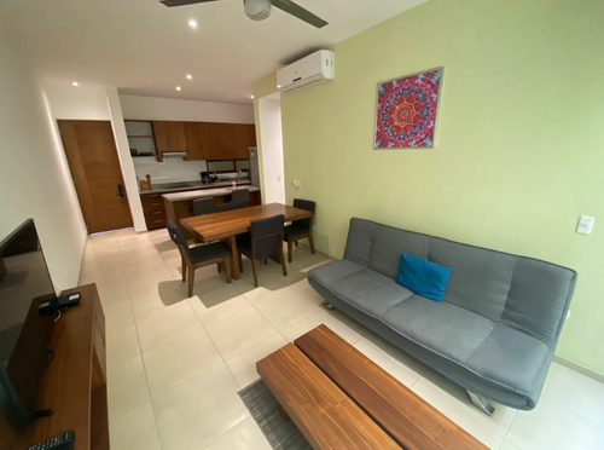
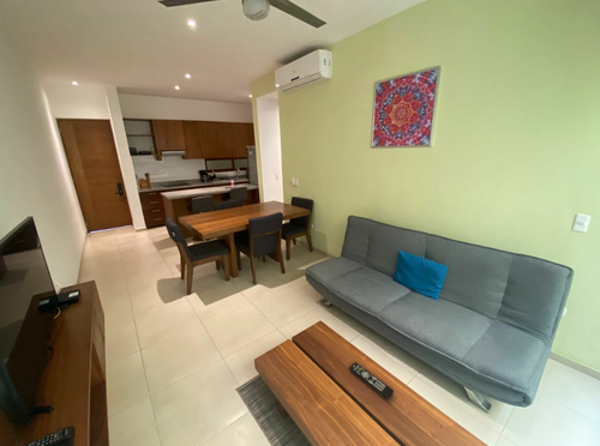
+ remote control [348,361,395,400]
